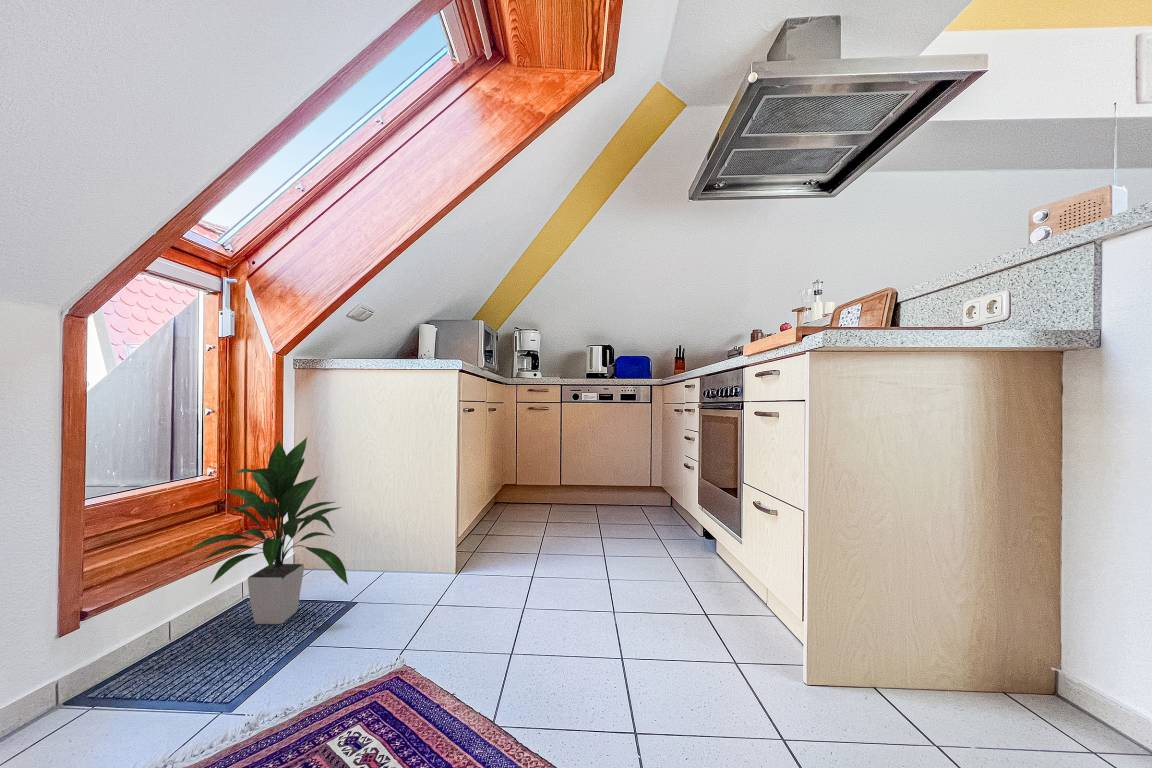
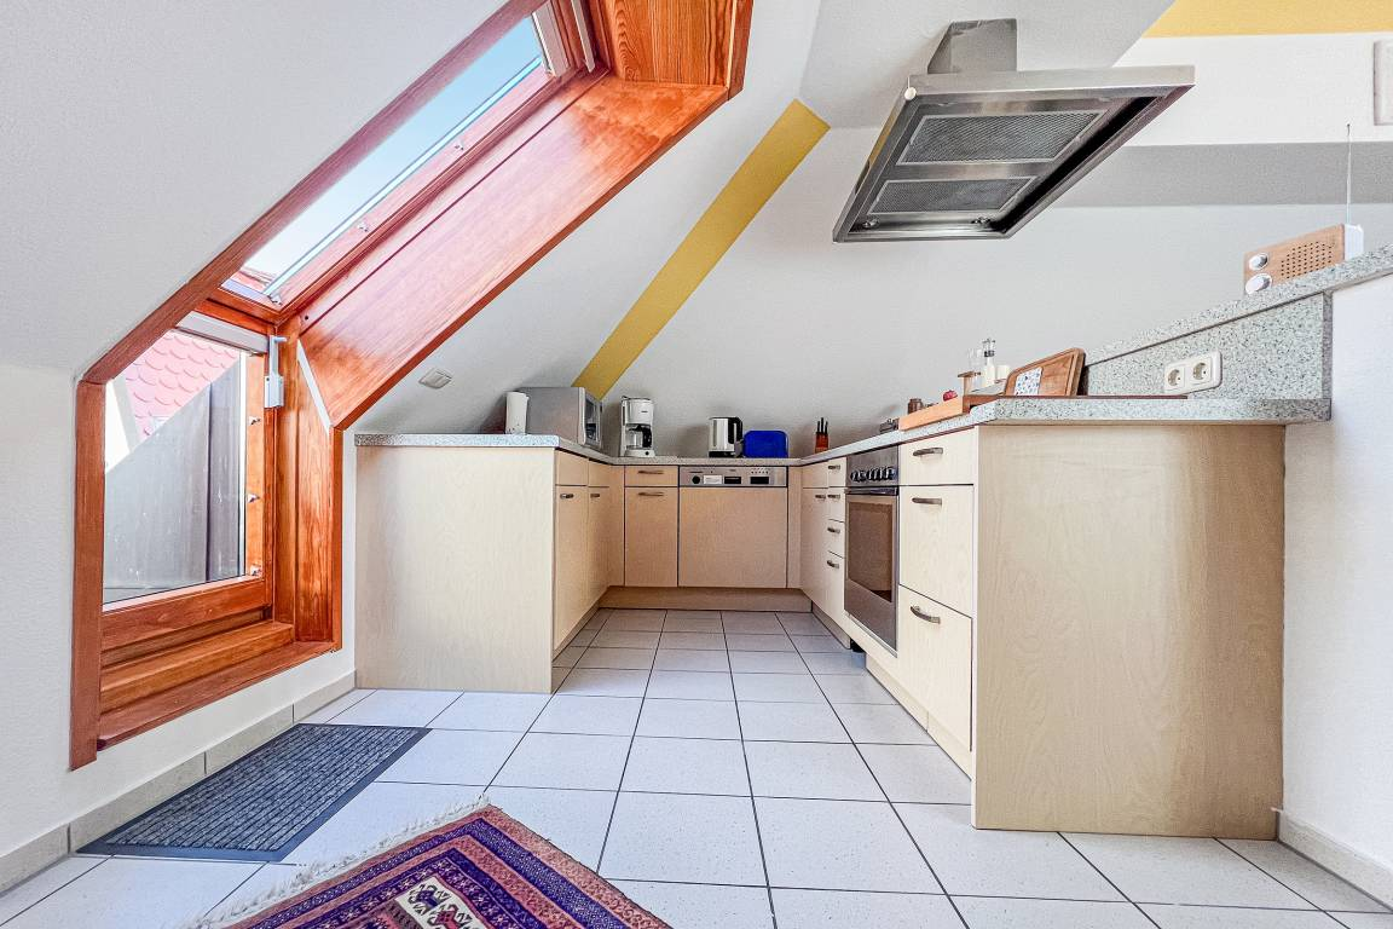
- indoor plant [183,436,349,625]
